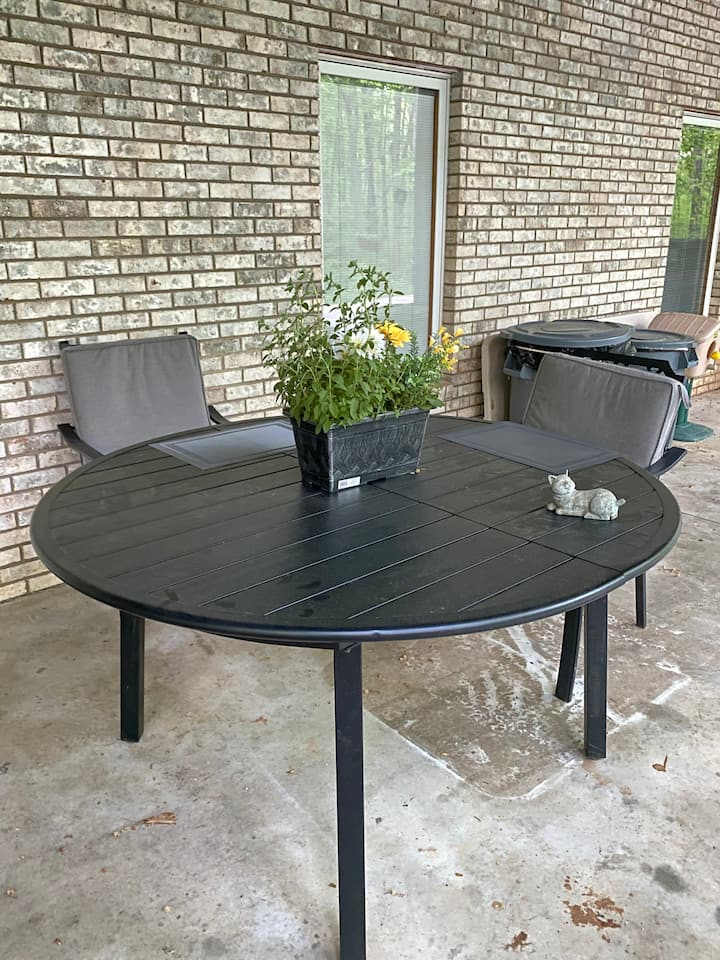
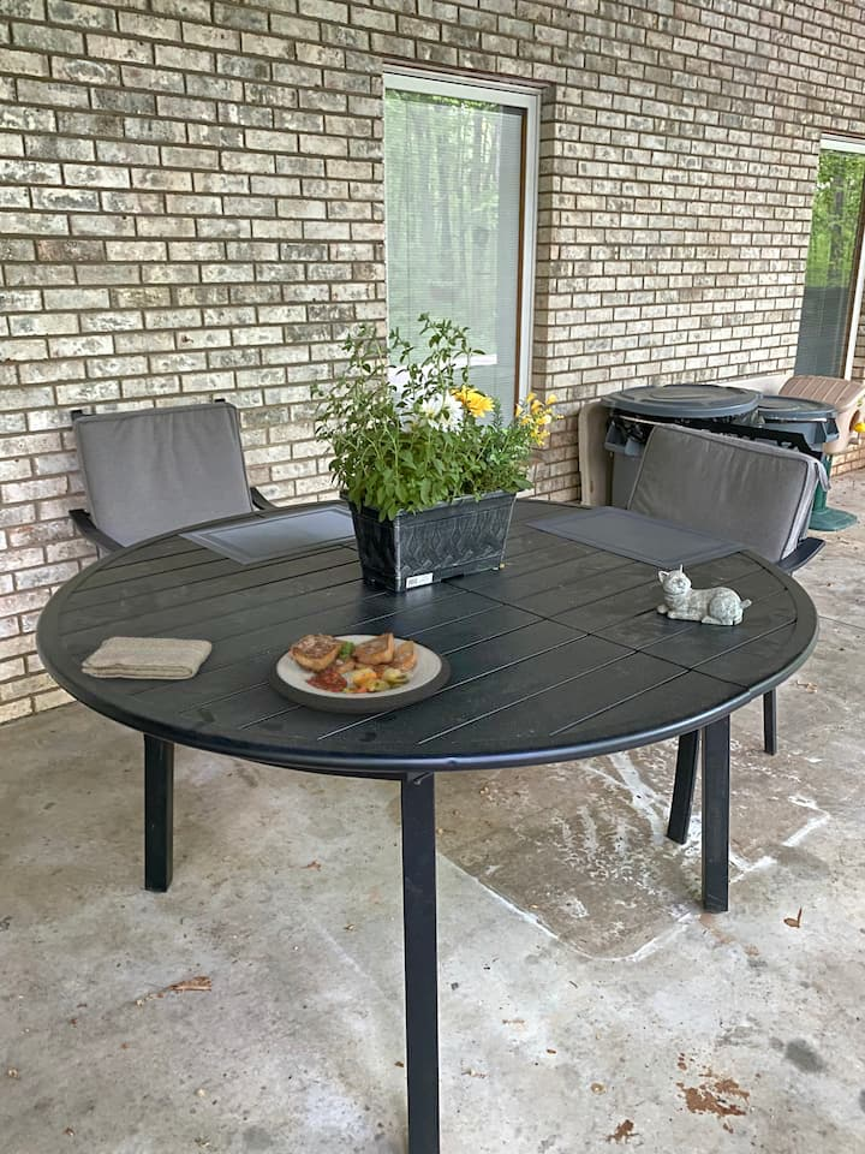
+ washcloth [80,636,213,680]
+ plate [266,632,452,715]
